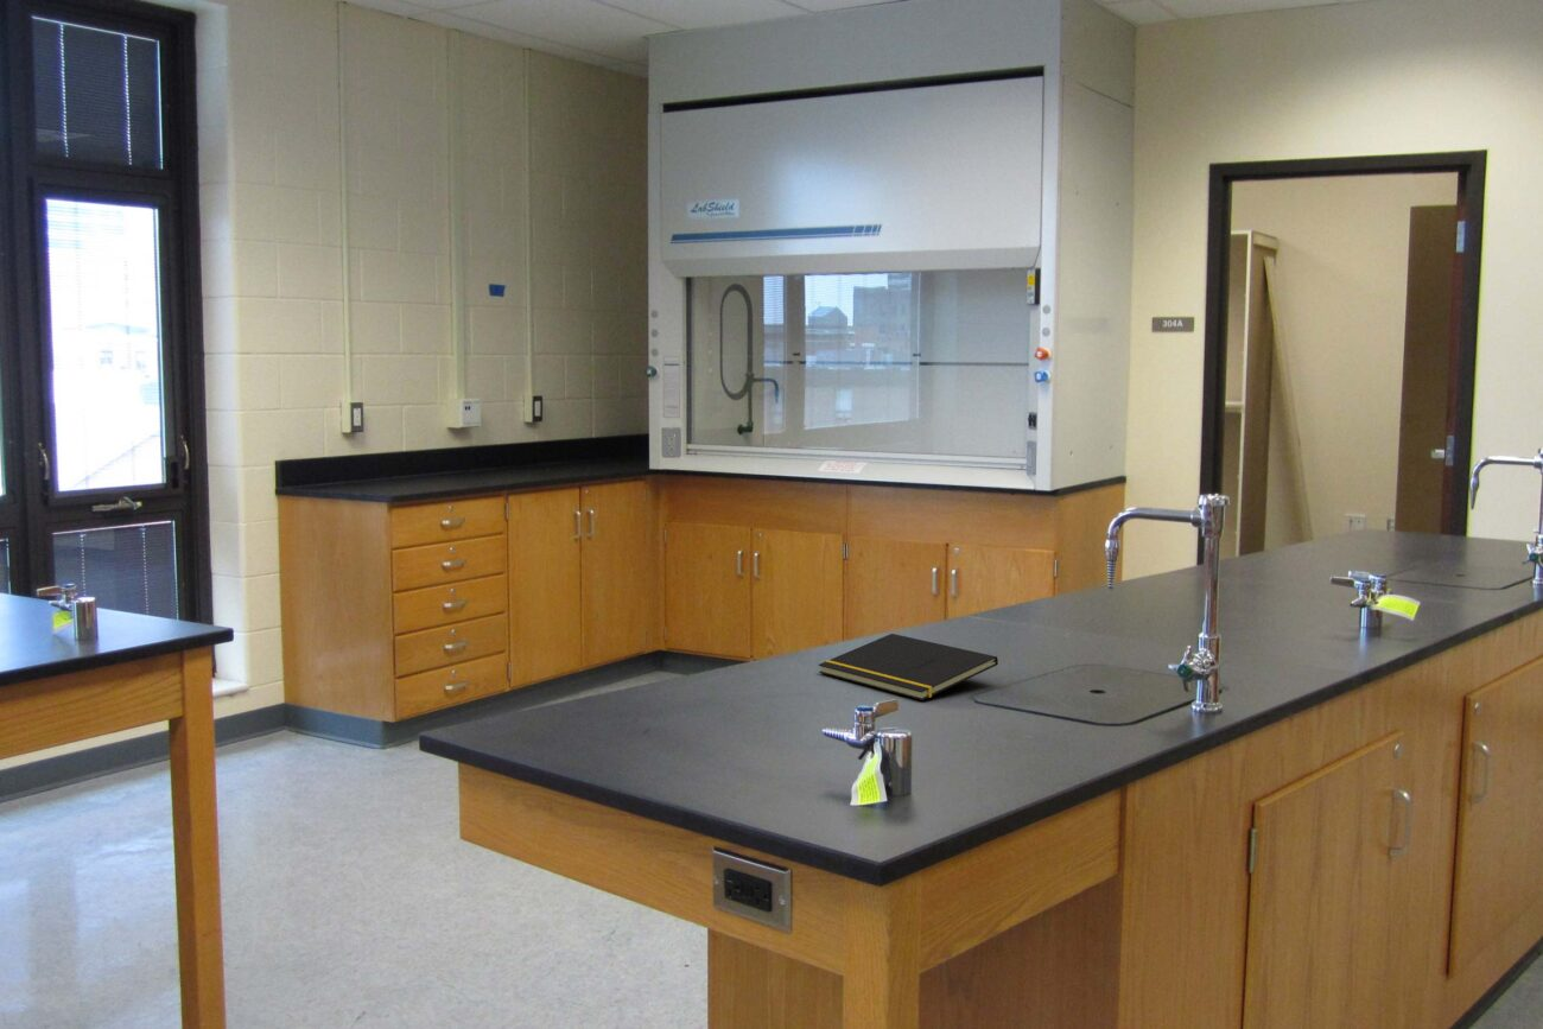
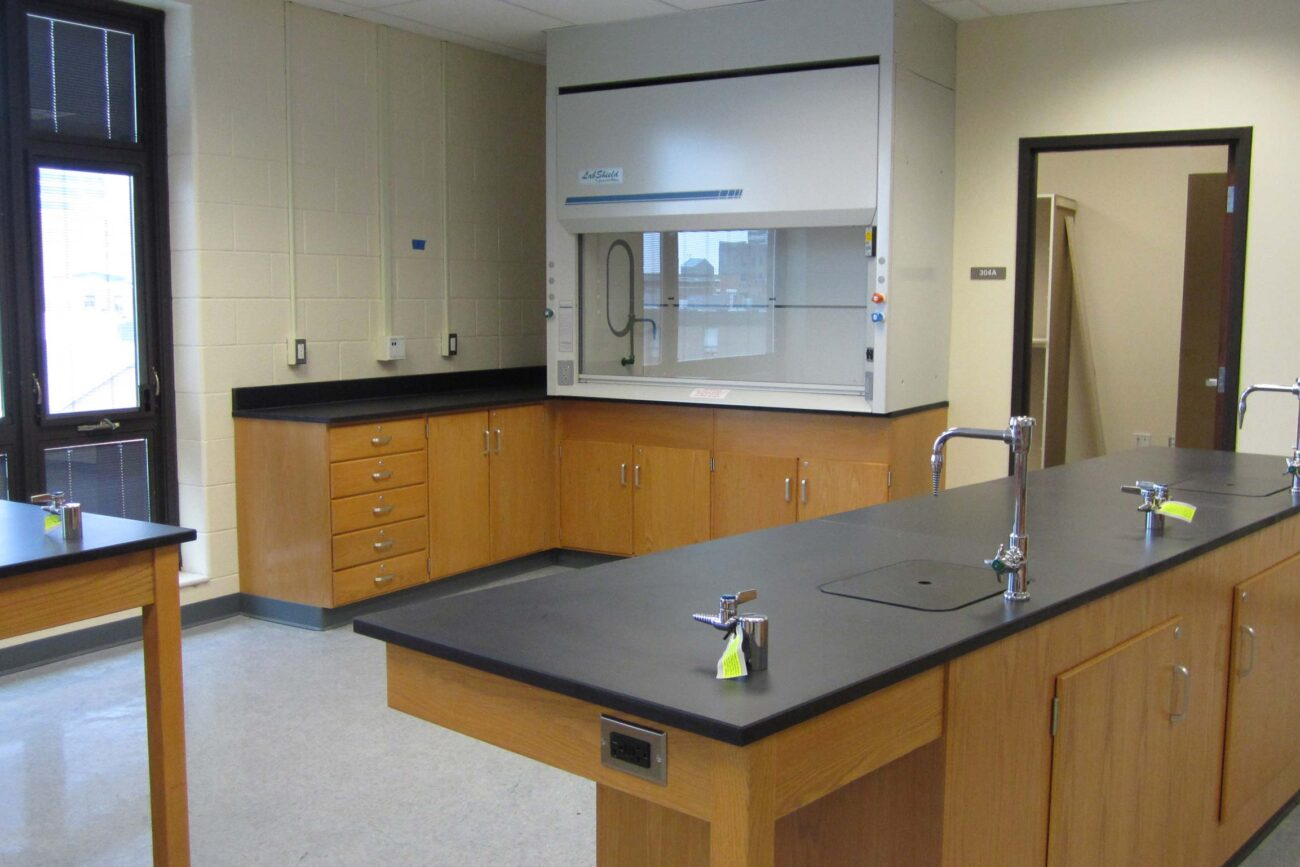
- notepad [818,633,999,701]
